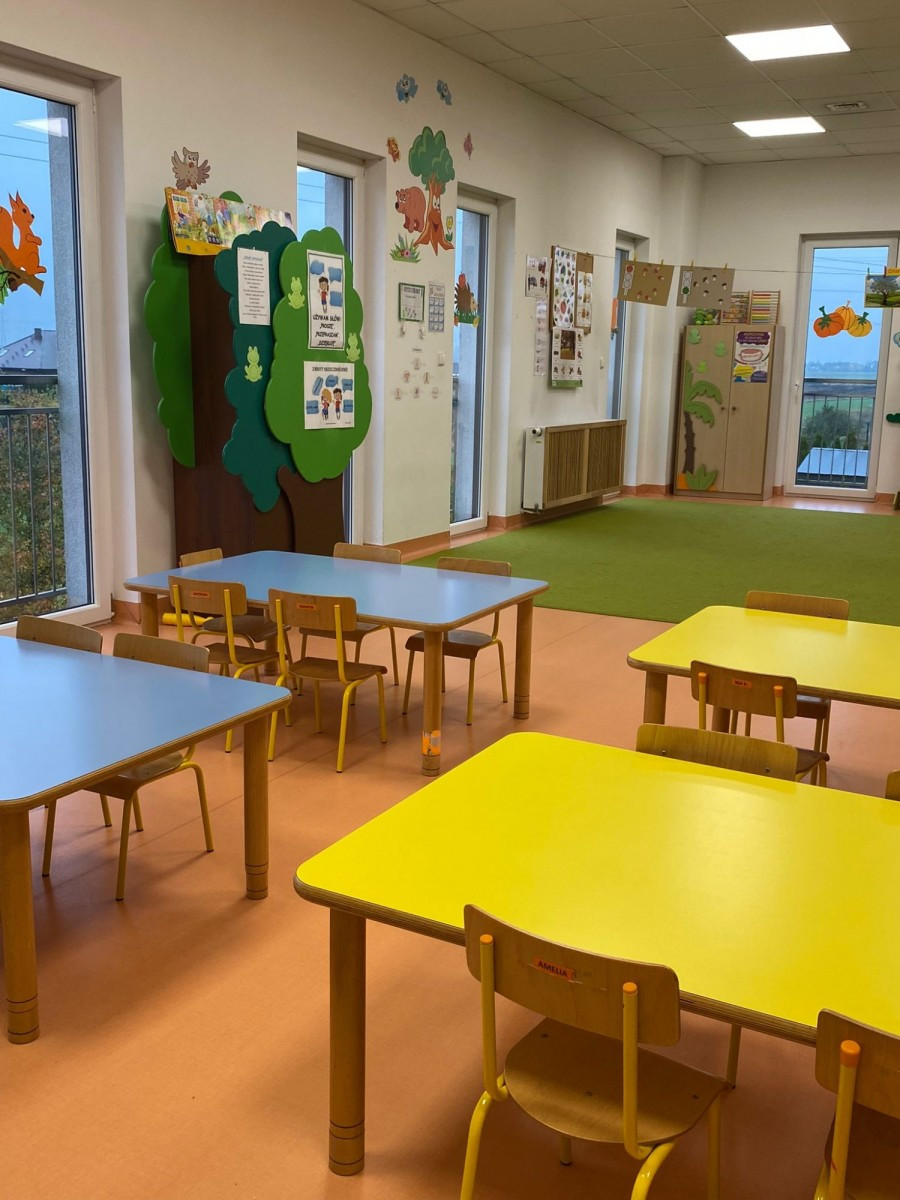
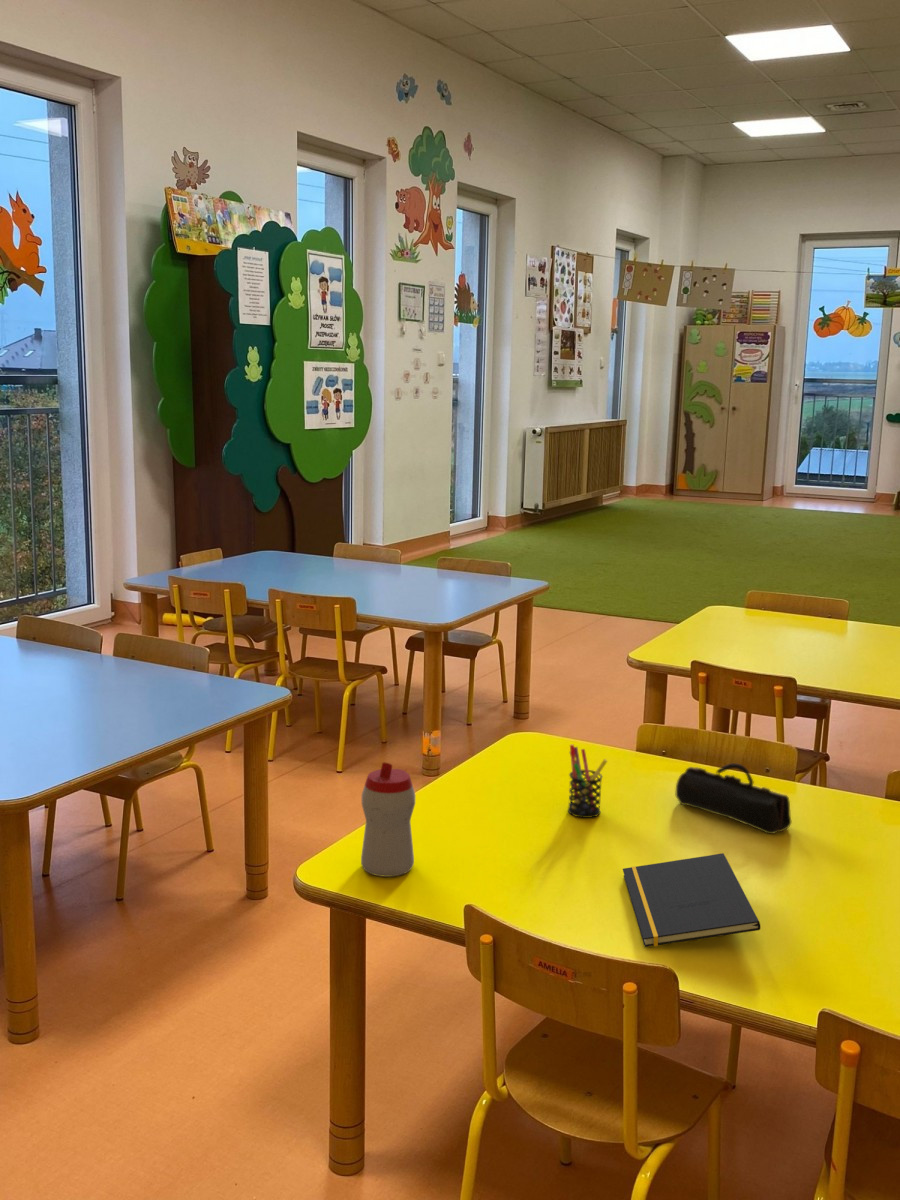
+ pencil case [675,762,792,835]
+ sippy cup [360,762,416,878]
+ notepad [622,852,761,948]
+ pen holder [567,744,608,819]
